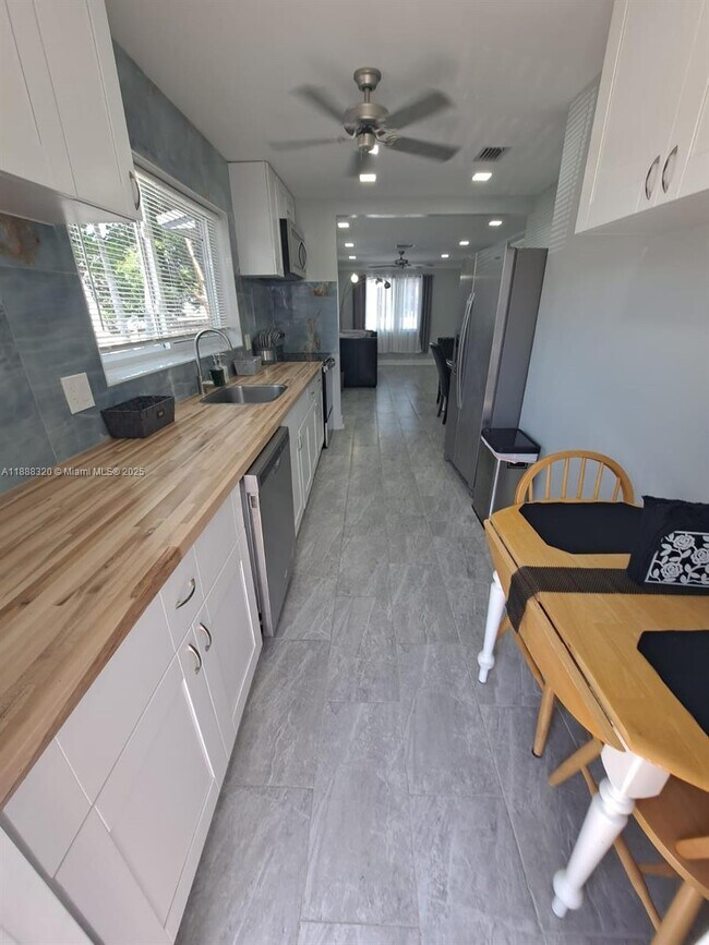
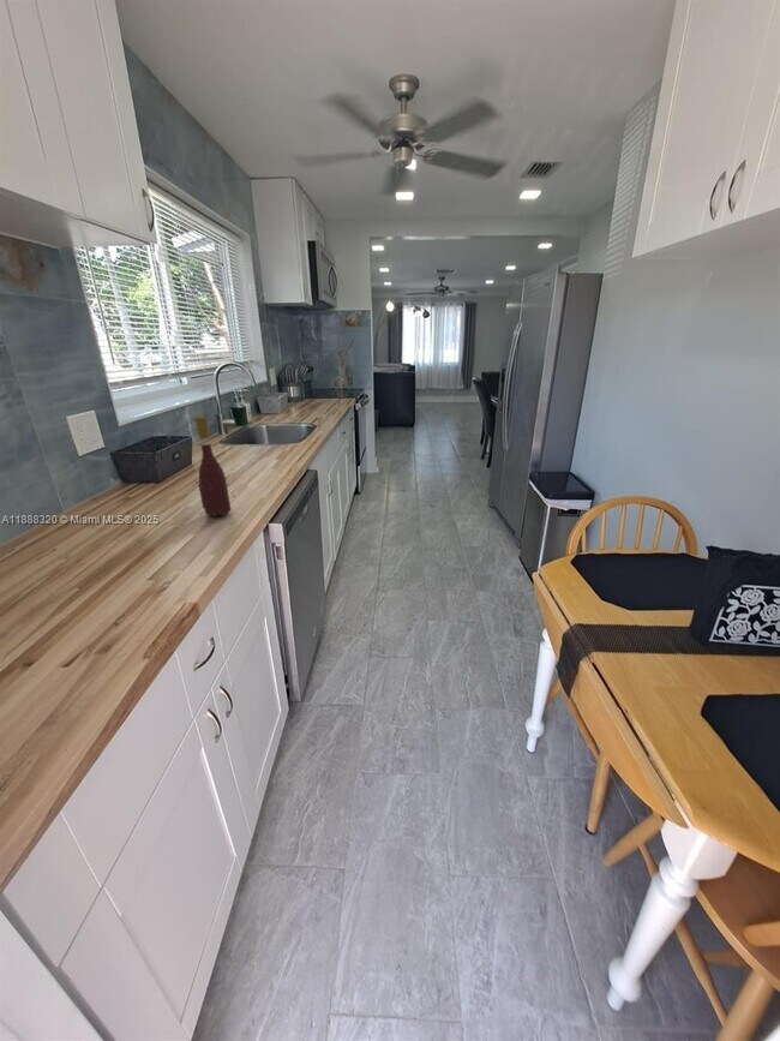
+ wine bottle [194,415,232,516]
